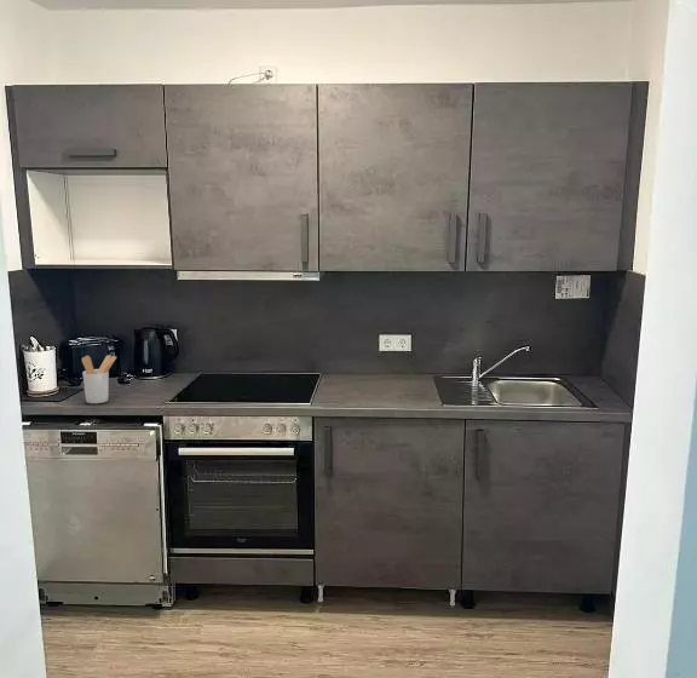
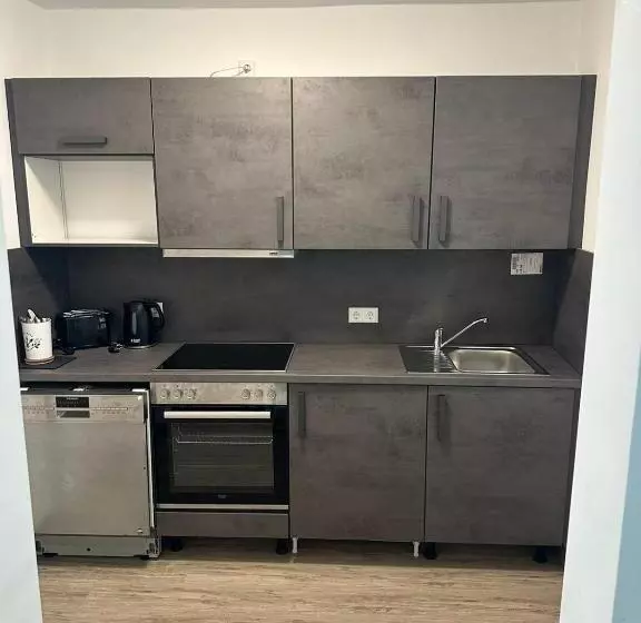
- utensil holder [81,354,117,404]
